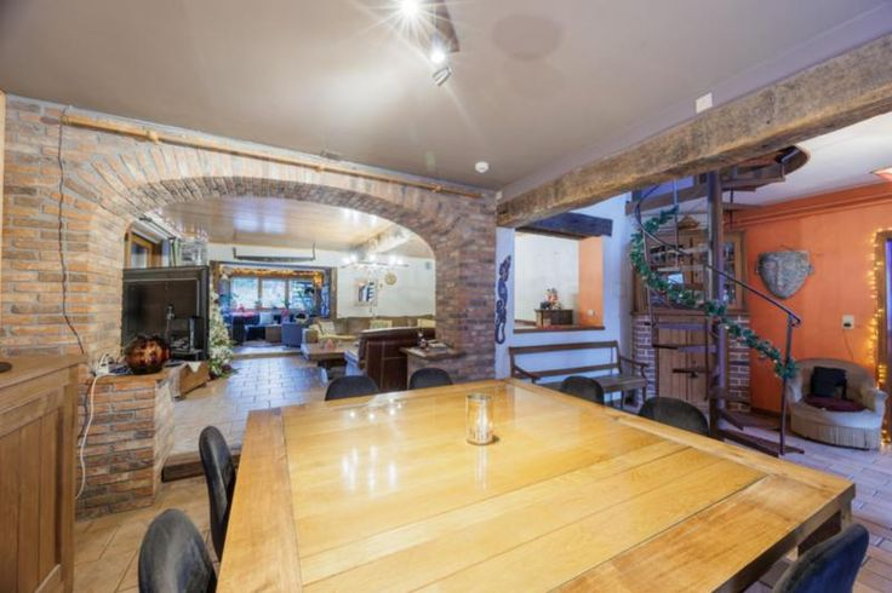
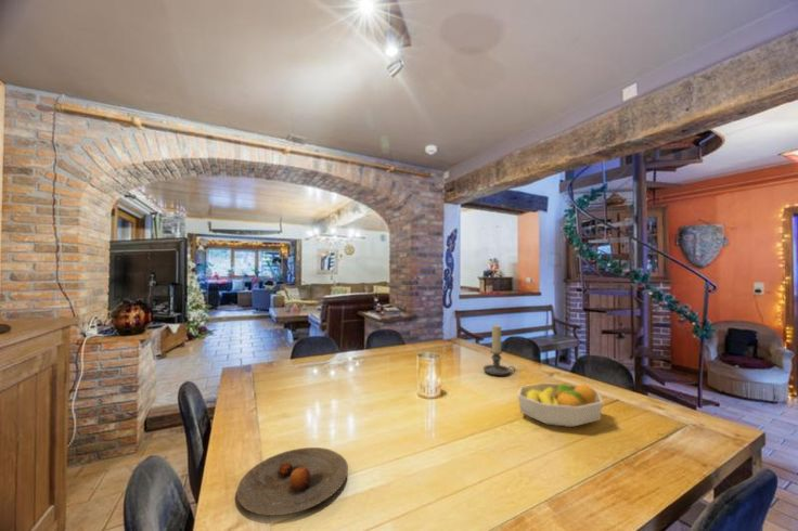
+ plate [235,446,349,517]
+ candle holder [482,324,516,376]
+ fruit bowl [517,381,604,428]
